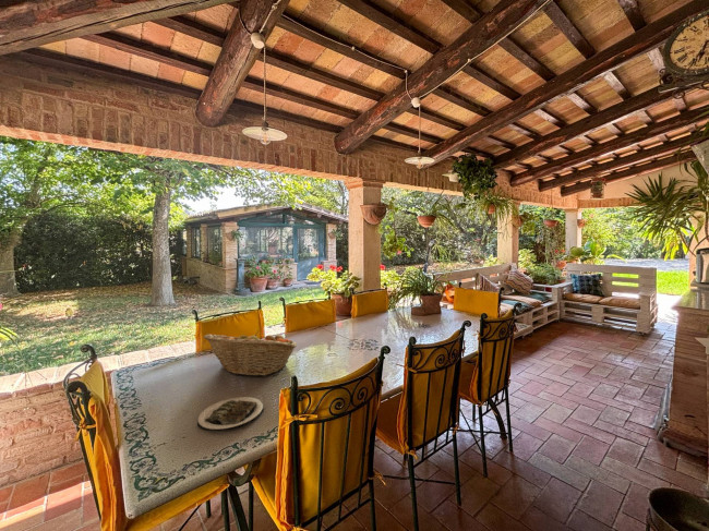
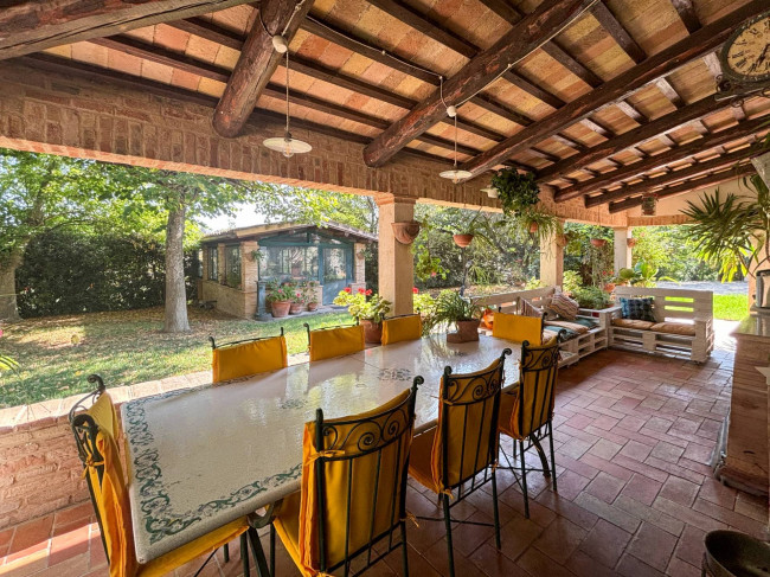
- fruit basket [203,329,298,377]
- plate [196,396,265,432]
